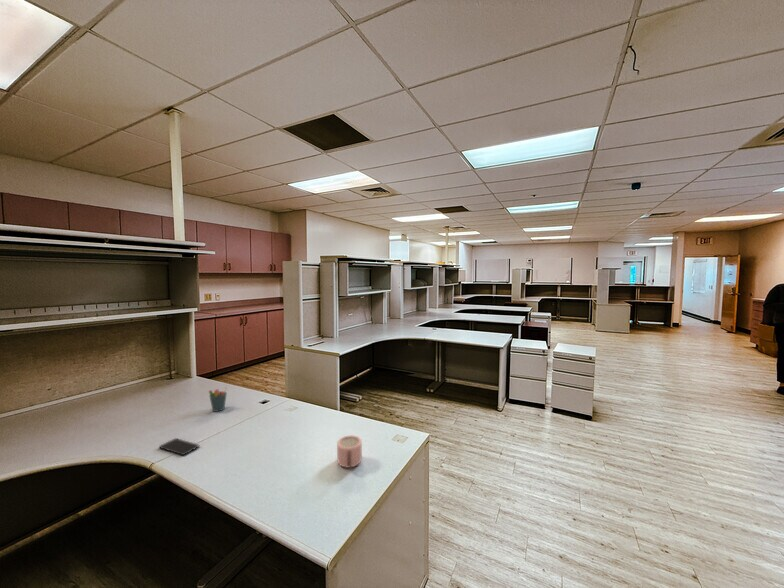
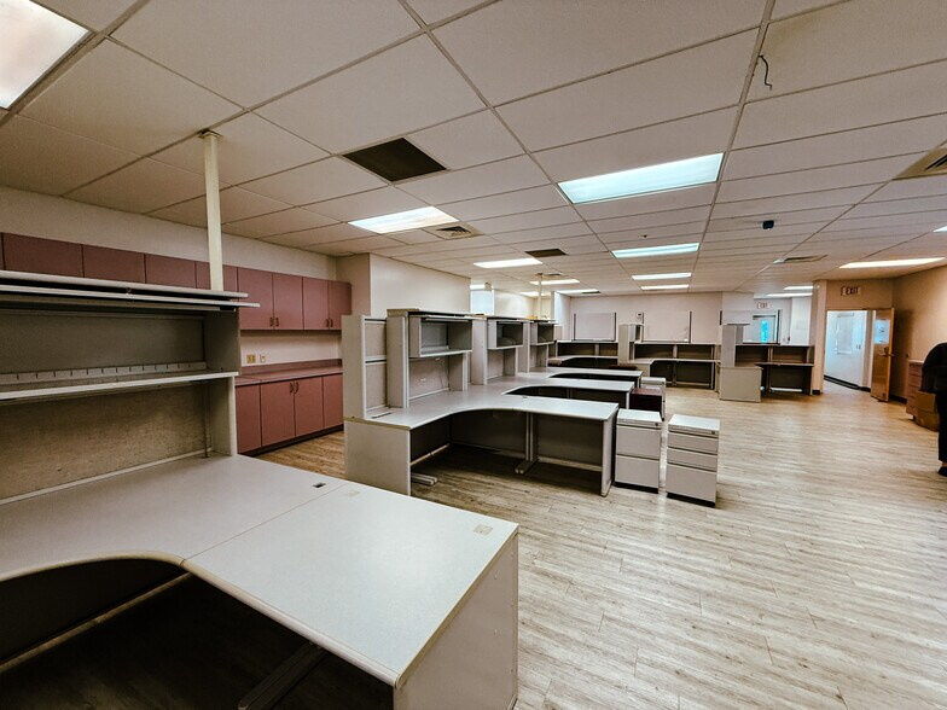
- mug [336,434,363,469]
- smartphone [158,437,200,456]
- pen holder [208,384,228,413]
